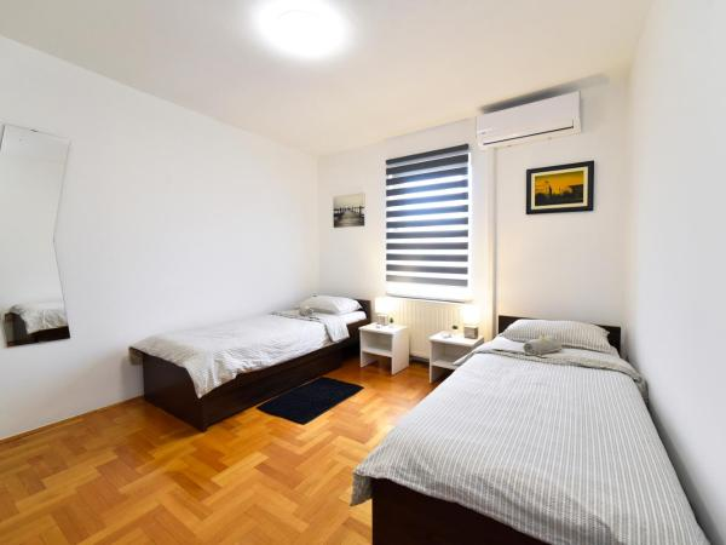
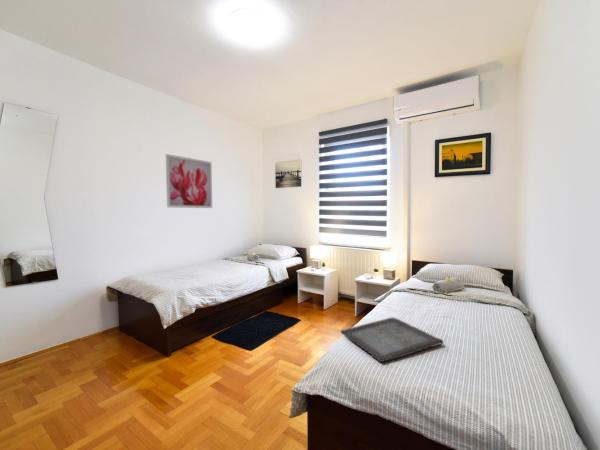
+ serving tray [339,316,445,363]
+ wall art [165,153,213,209]
